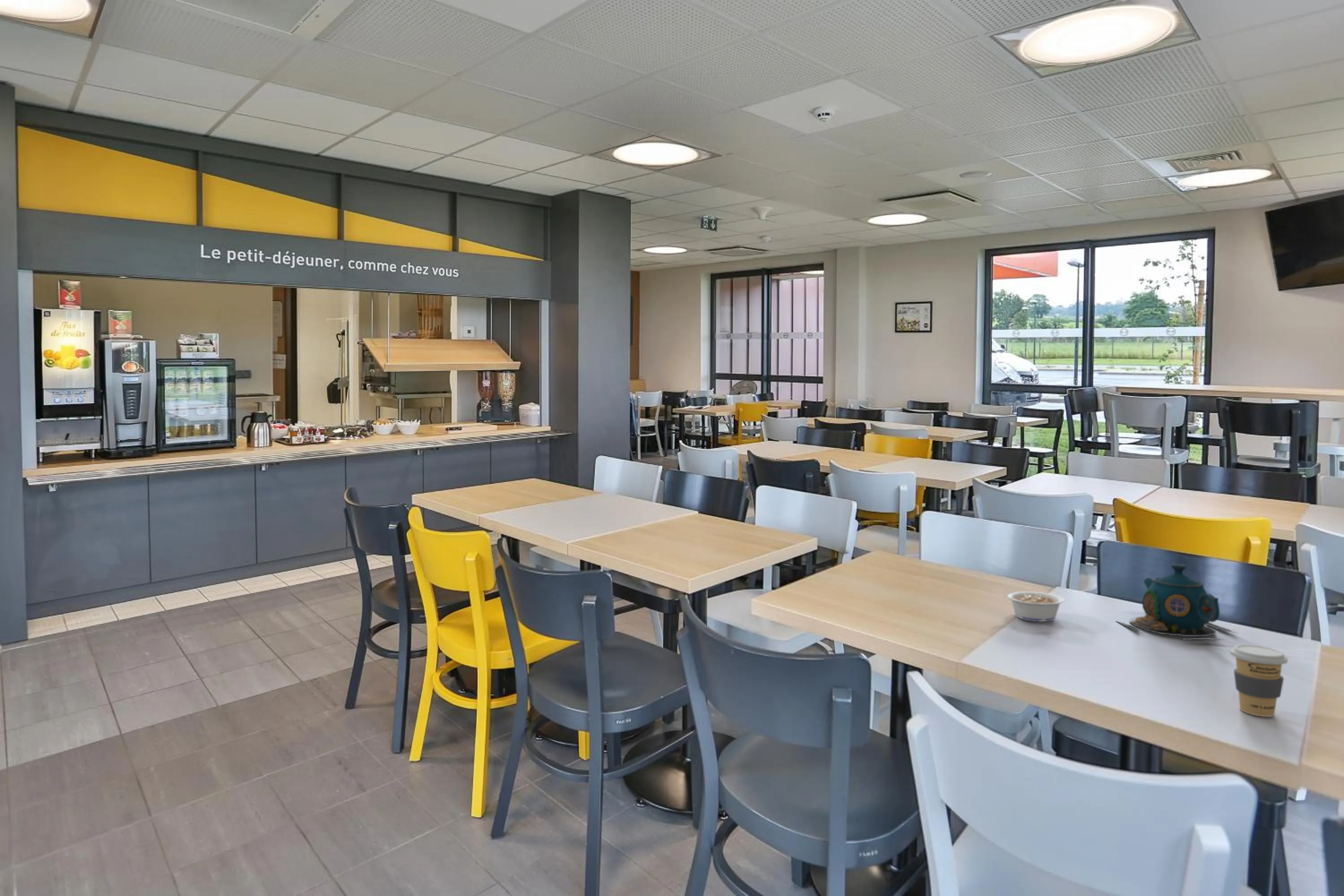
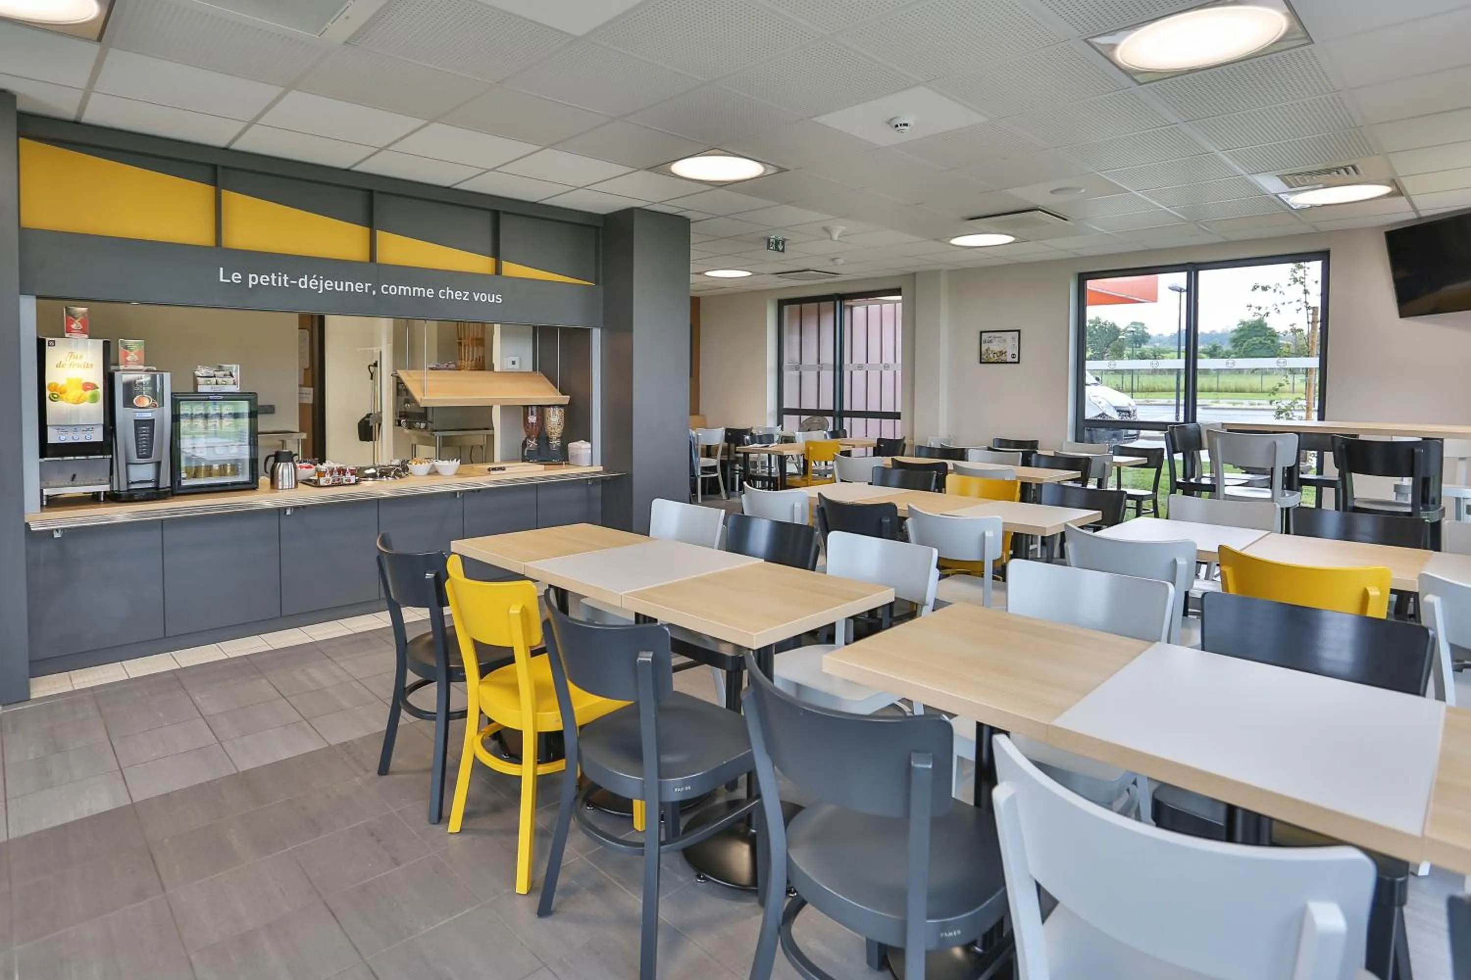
- teapot [1116,563,1239,640]
- coffee cup [1230,644,1288,717]
- legume [999,591,1065,622]
